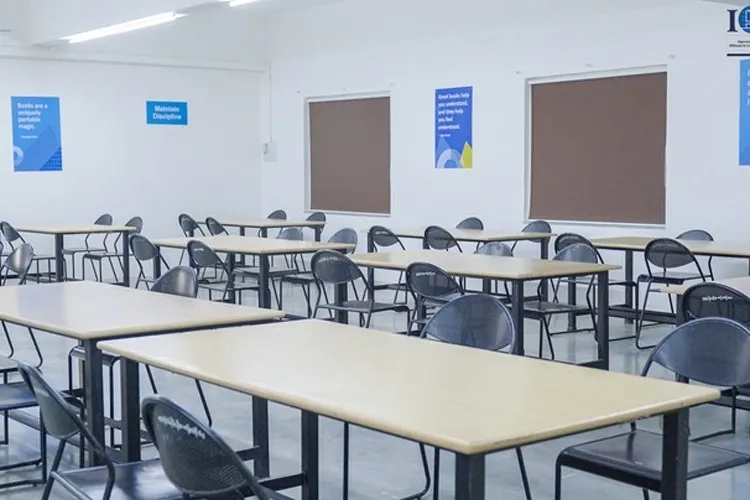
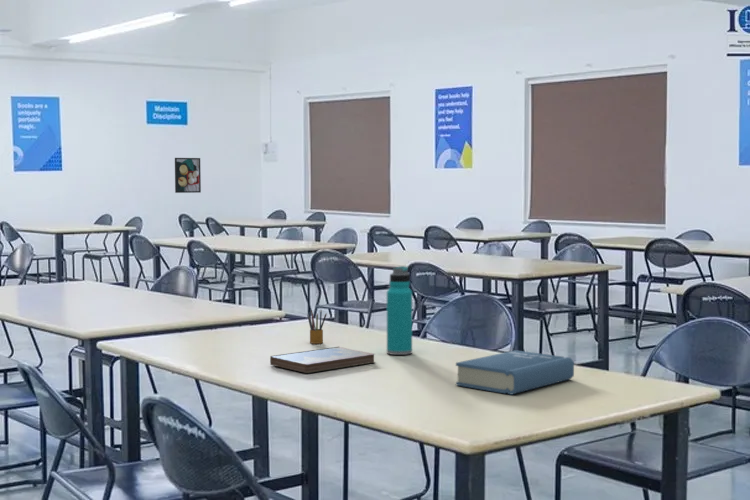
+ hardcover book [269,346,376,374]
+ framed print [174,157,202,194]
+ water bottle [386,265,413,356]
+ book [455,349,575,396]
+ pencil box [306,309,328,345]
